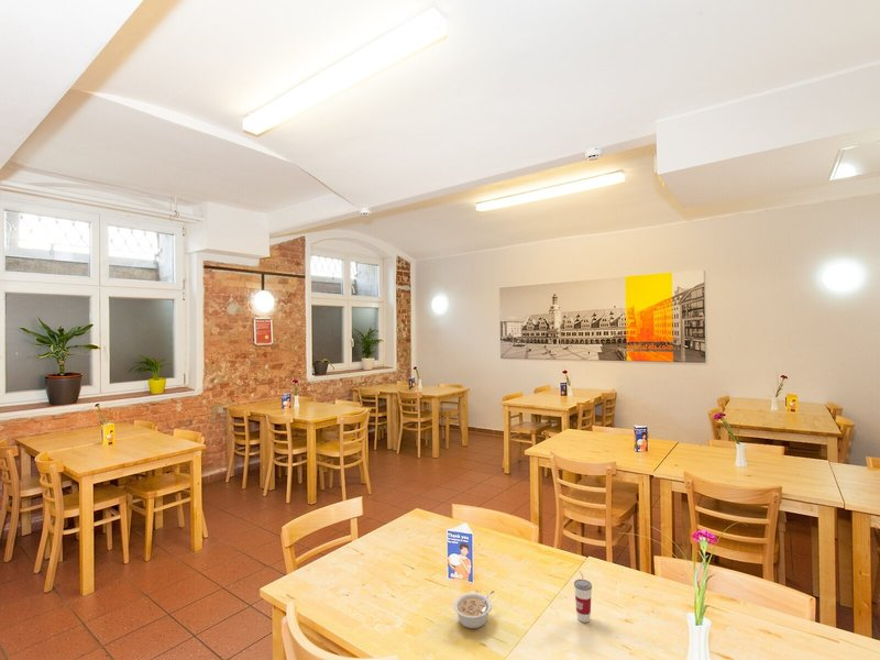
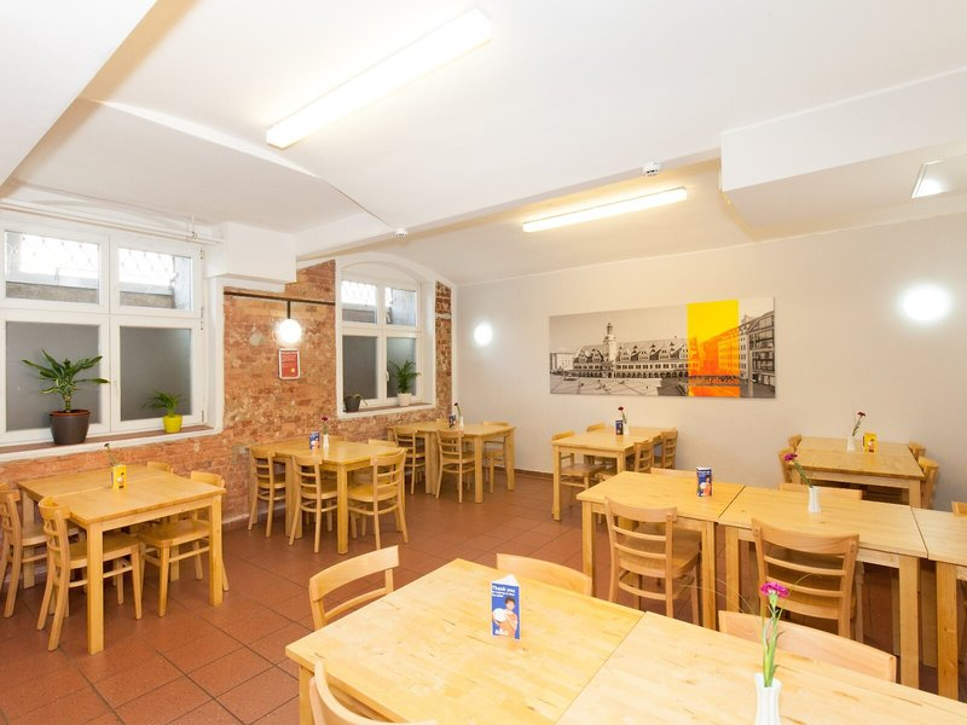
- legume [452,590,496,629]
- cup [573,570,593,624]
